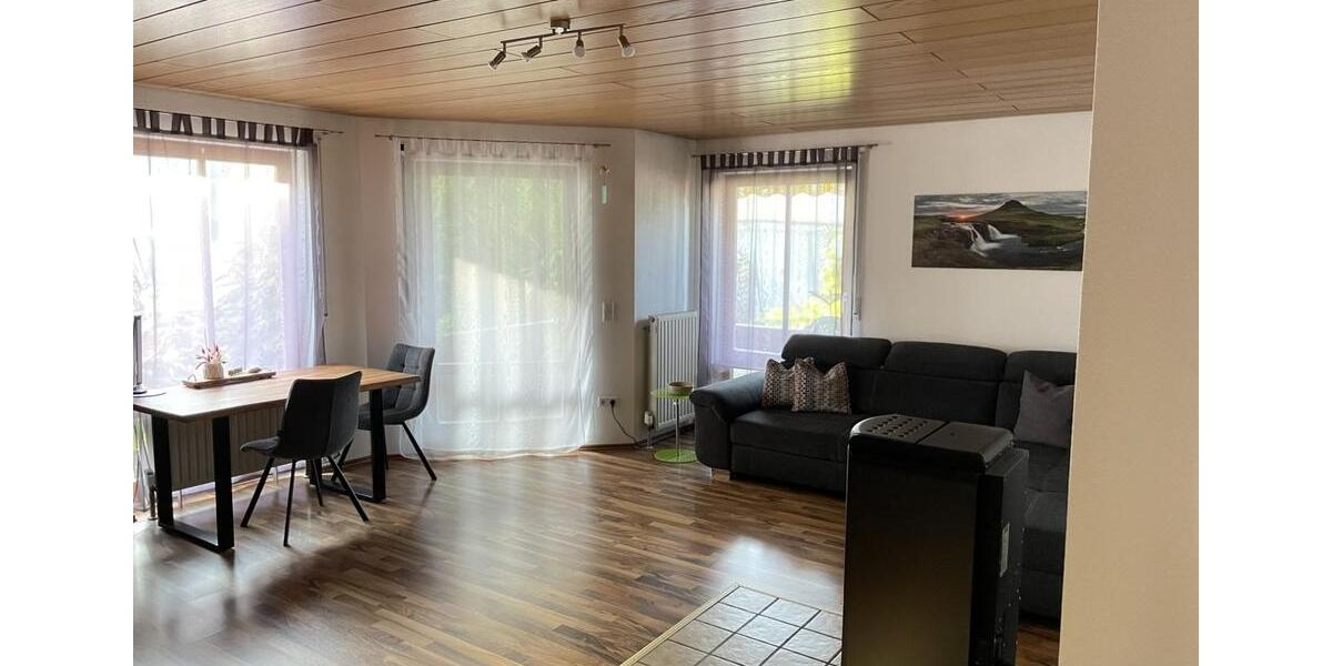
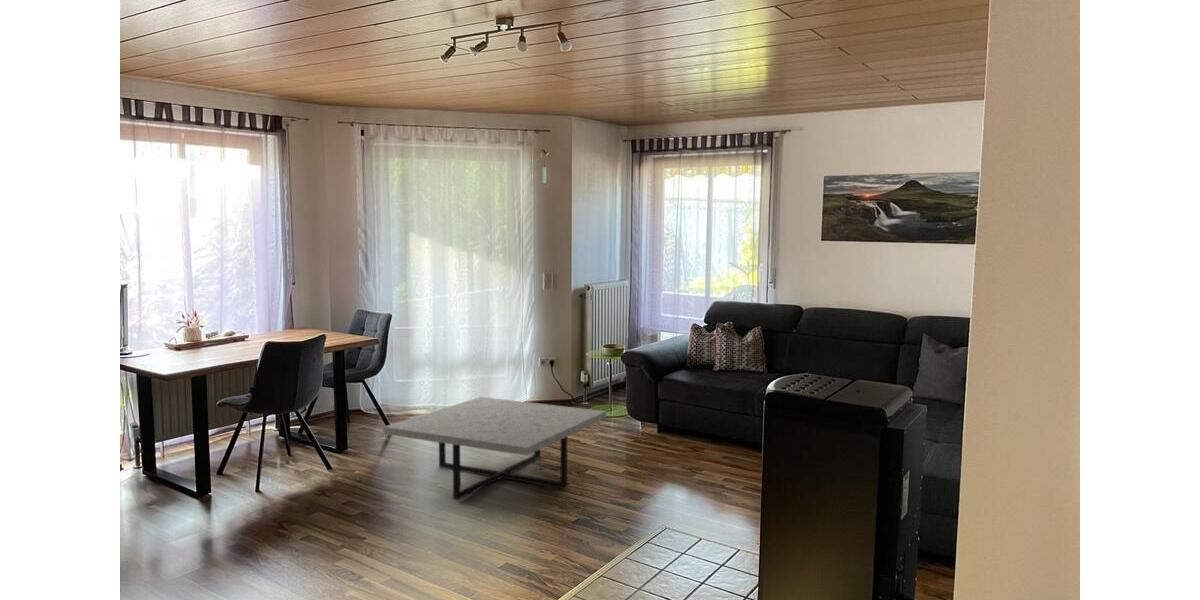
+ coffee table [382,396,607,501]
